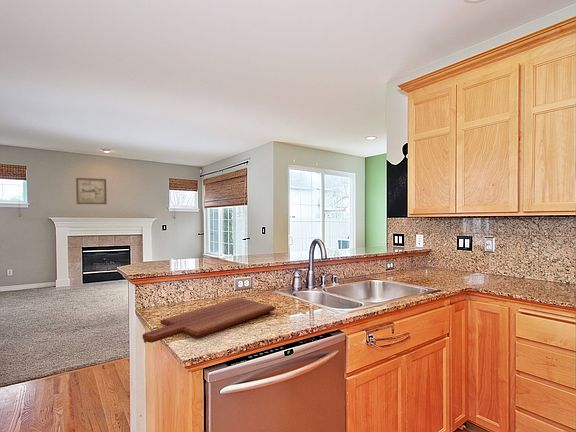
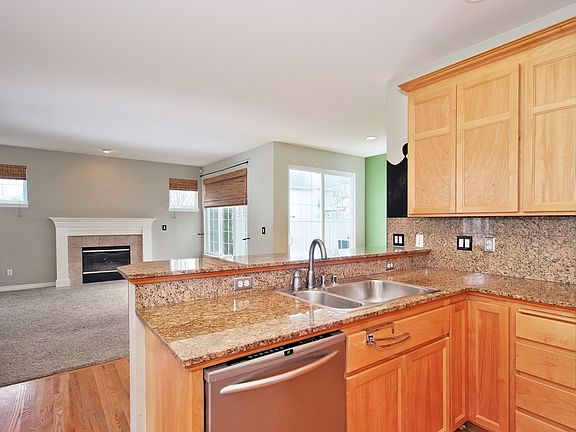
- wall art [75,177,108,205]
- cutting board [141,297,276,344]
